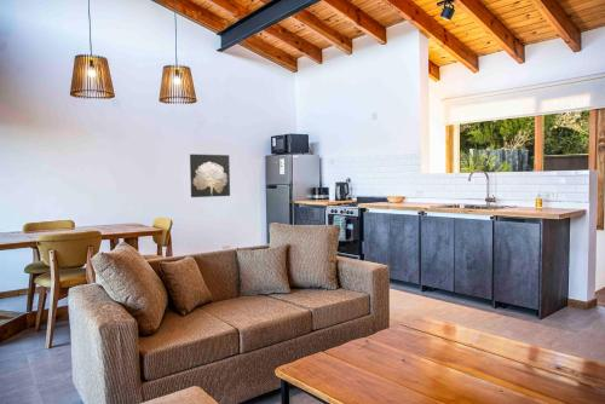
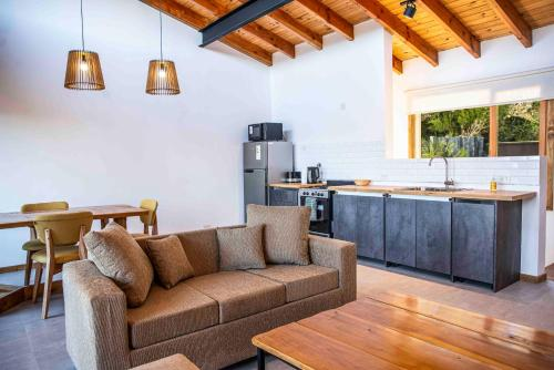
- wall art [189,154,231,198]
